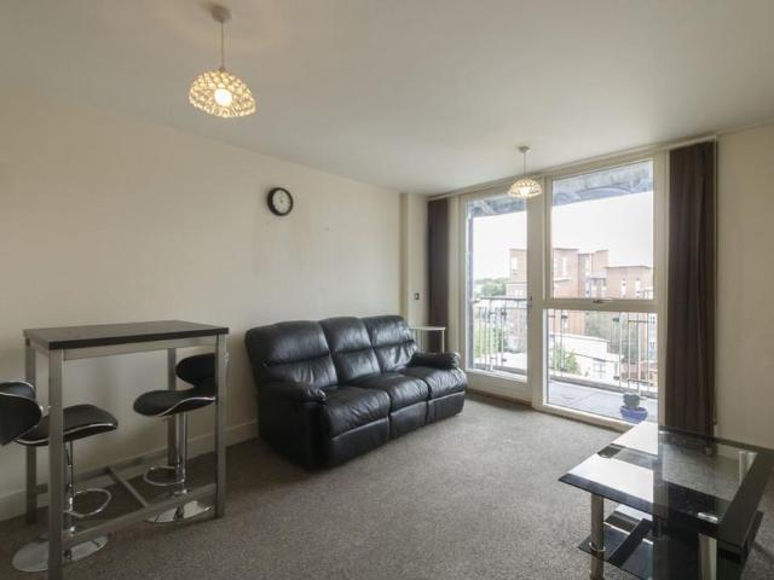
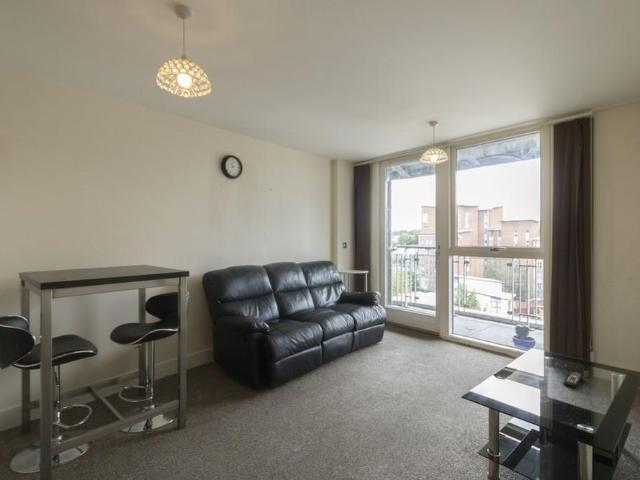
+ remote control [563,370,584,389]
